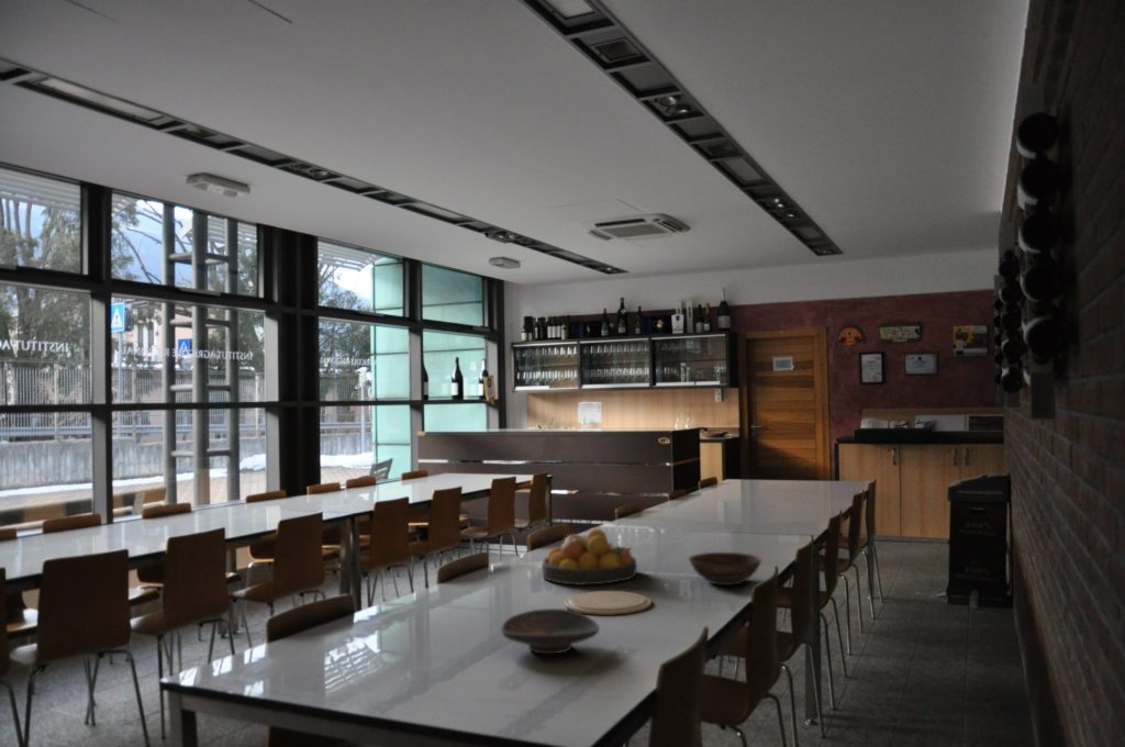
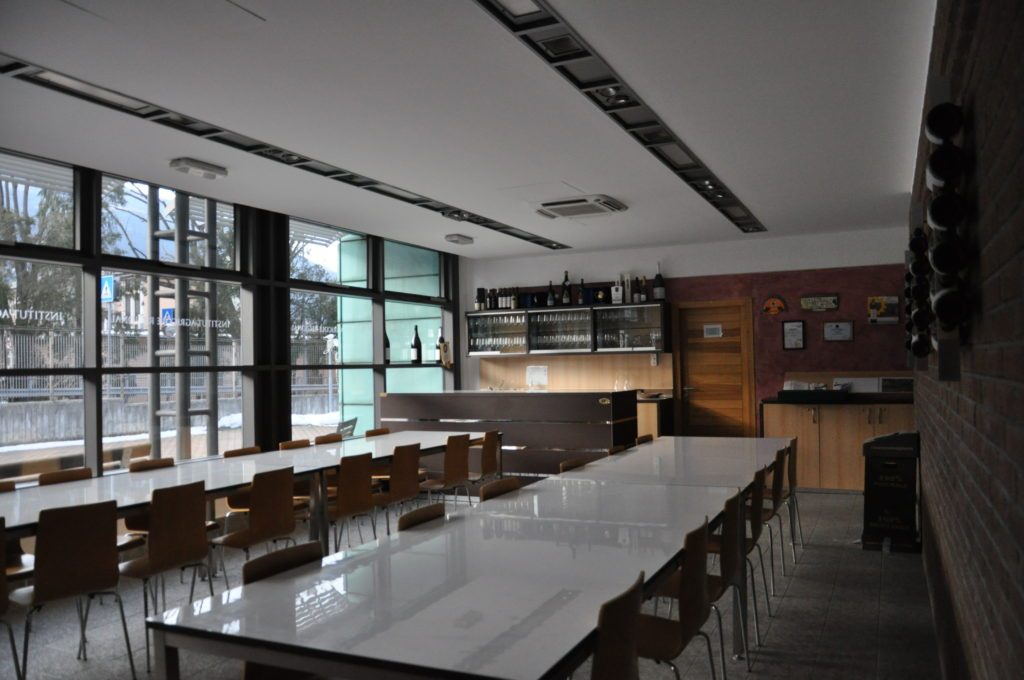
- decorative bowl [500,607,601,655]
- fruit bowl [541,527,638,587]
- plate [564,590,653,616]
- bowl [688,551,764,587]
